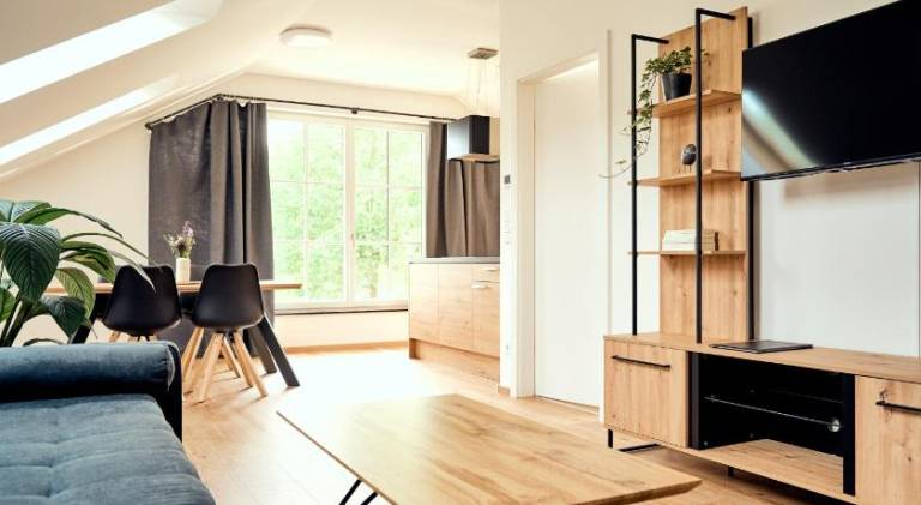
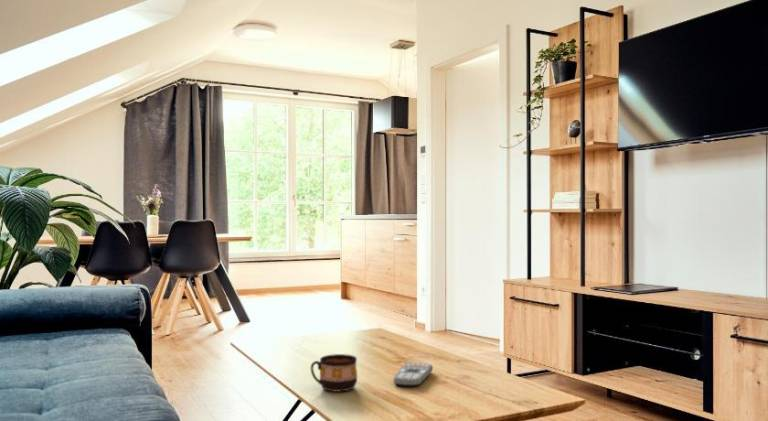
+ remote control [392,362,434,387]
+ cup [310,353,358,392]
